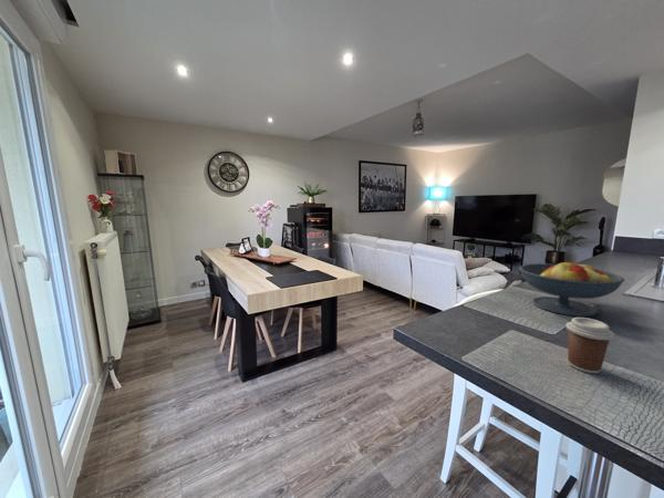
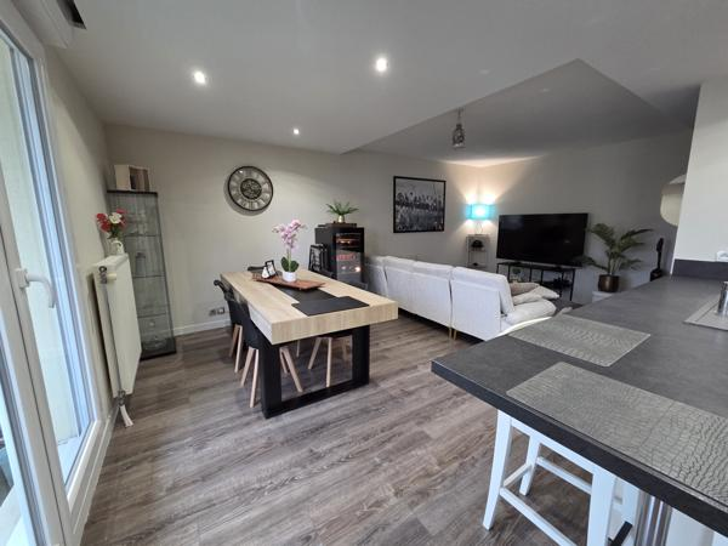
- fruit bowl [518,260,625,318]
- coffee cup [564,317,615,374]
